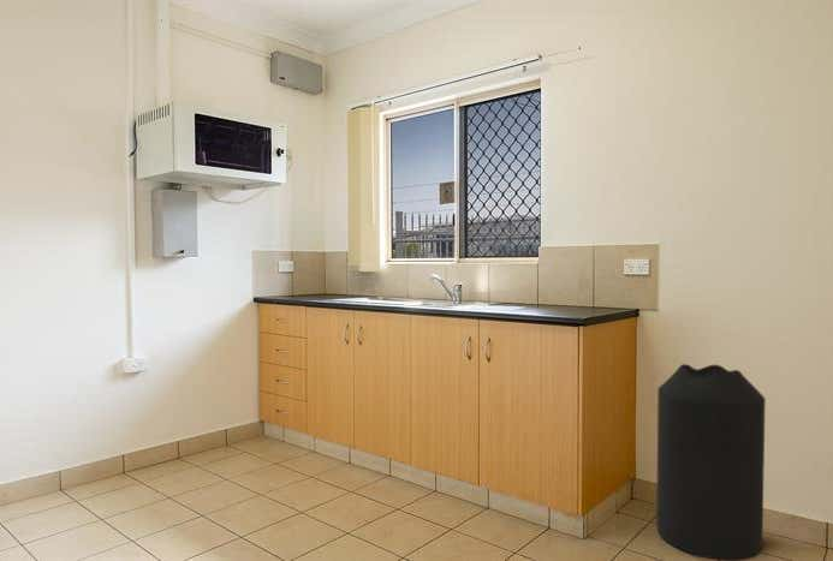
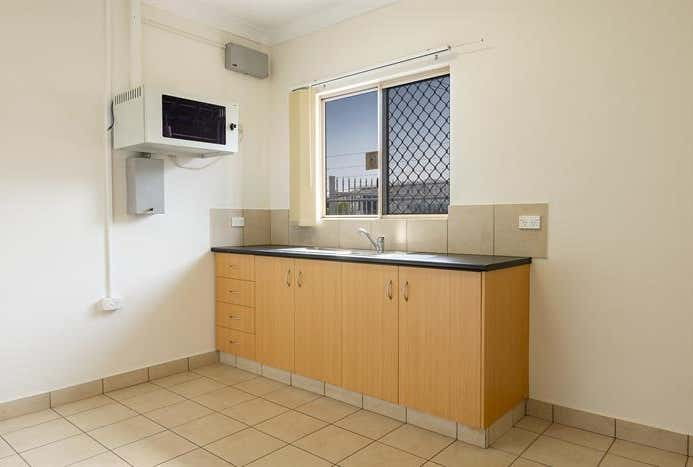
- trash can [655,363,767,561]
